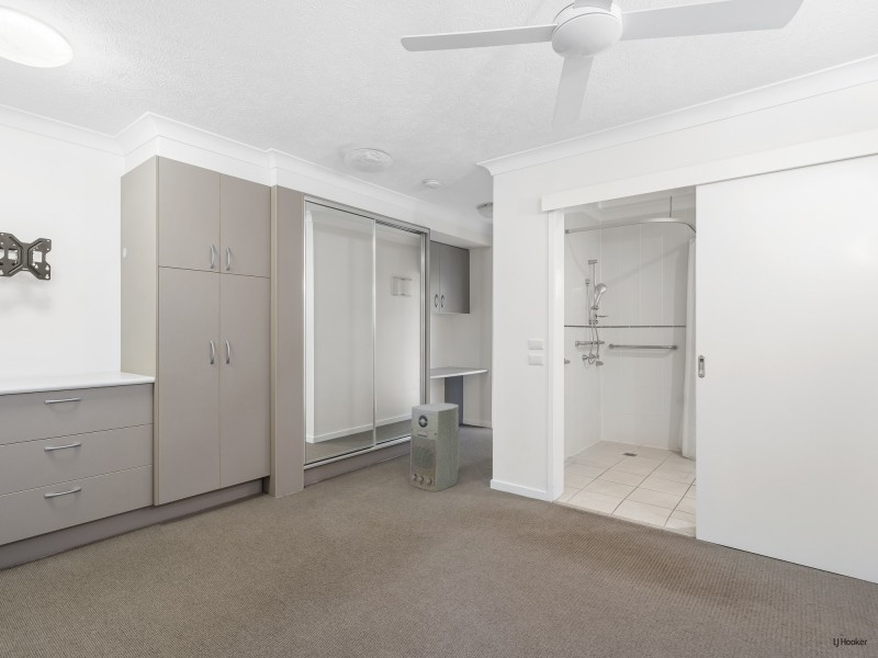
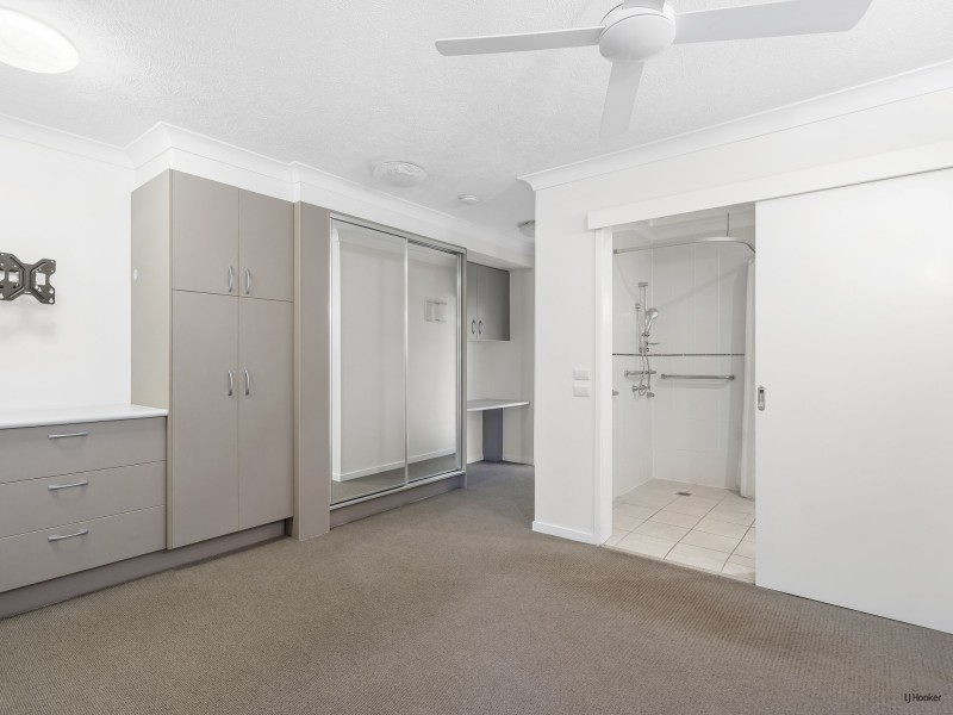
- air purifier [408,401,461,492]
